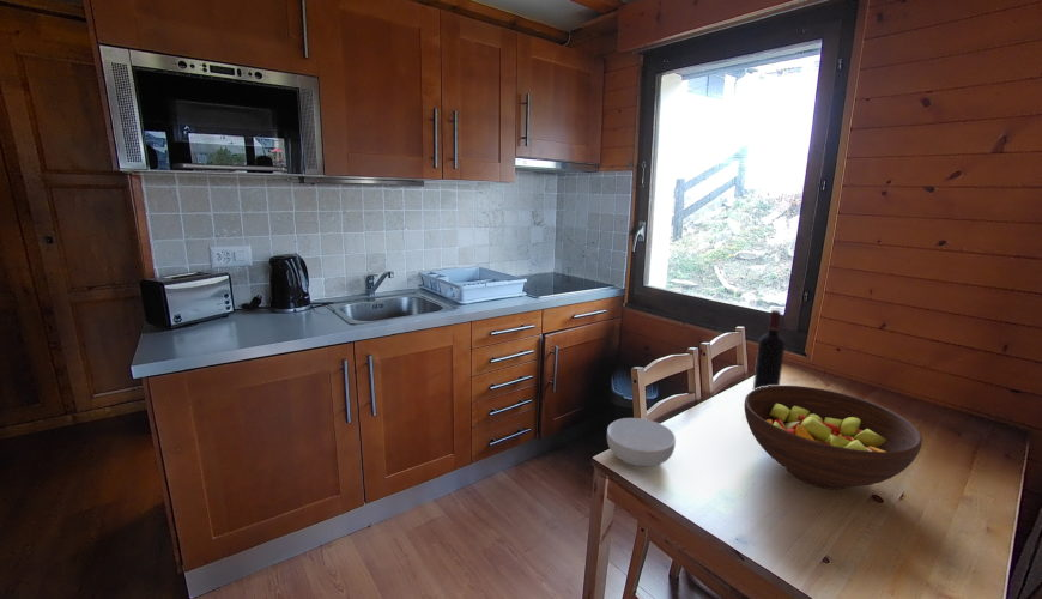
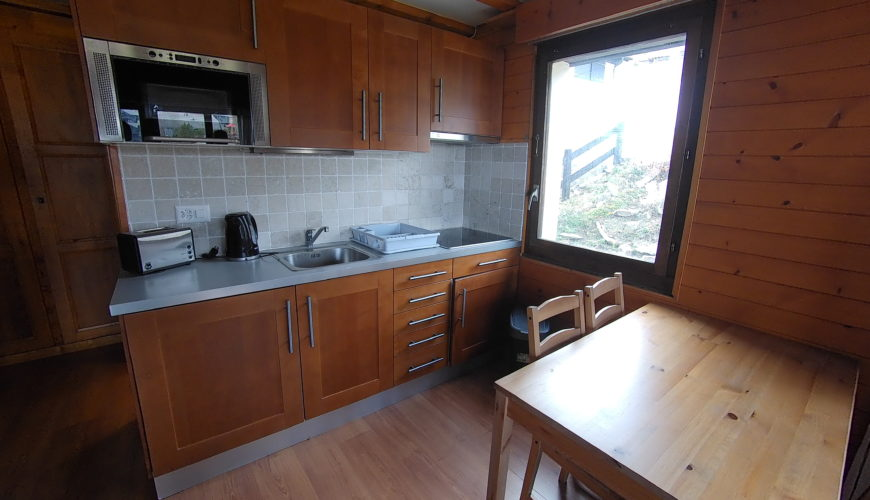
- cereal bowl [606,417,677,467]
- fruit bowl [743,385,923,491]
- wine bottle [752,309,786,391]
